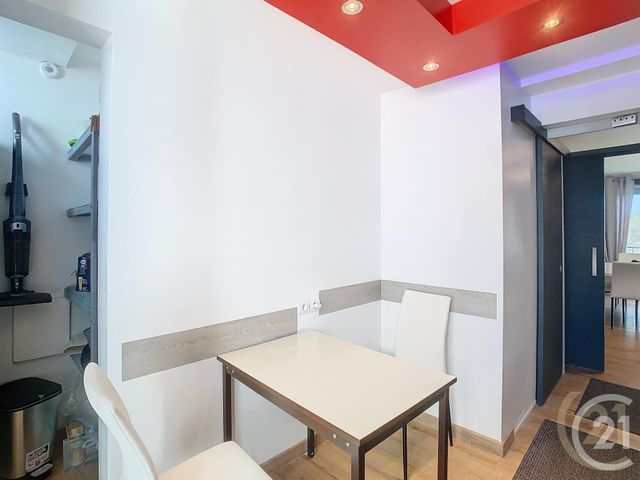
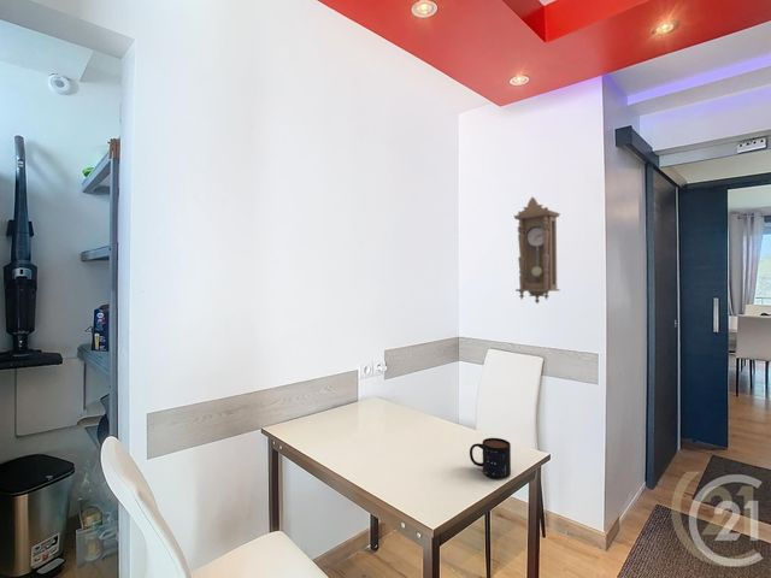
+ mug [469,437,512,480]
+ pendulum clock [512,196,561,305]
